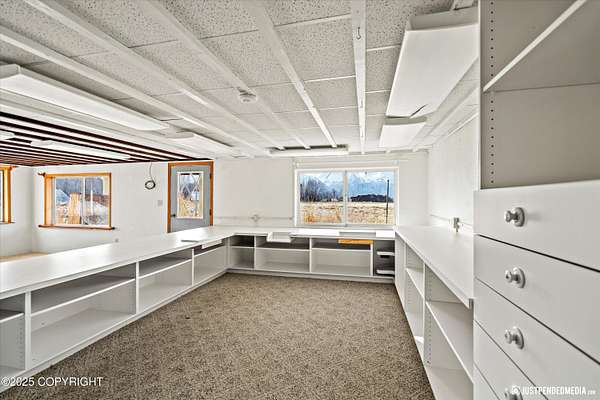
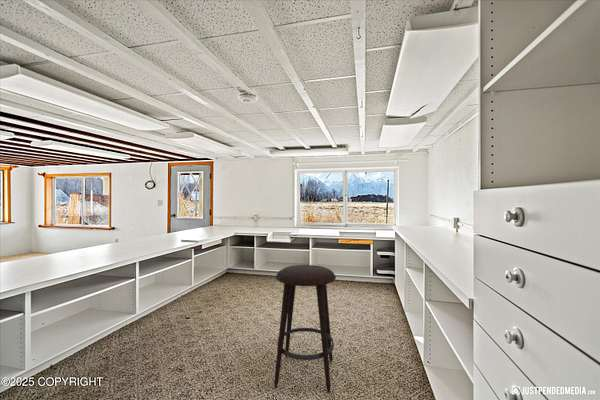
+ stool [273,264,337,394]
